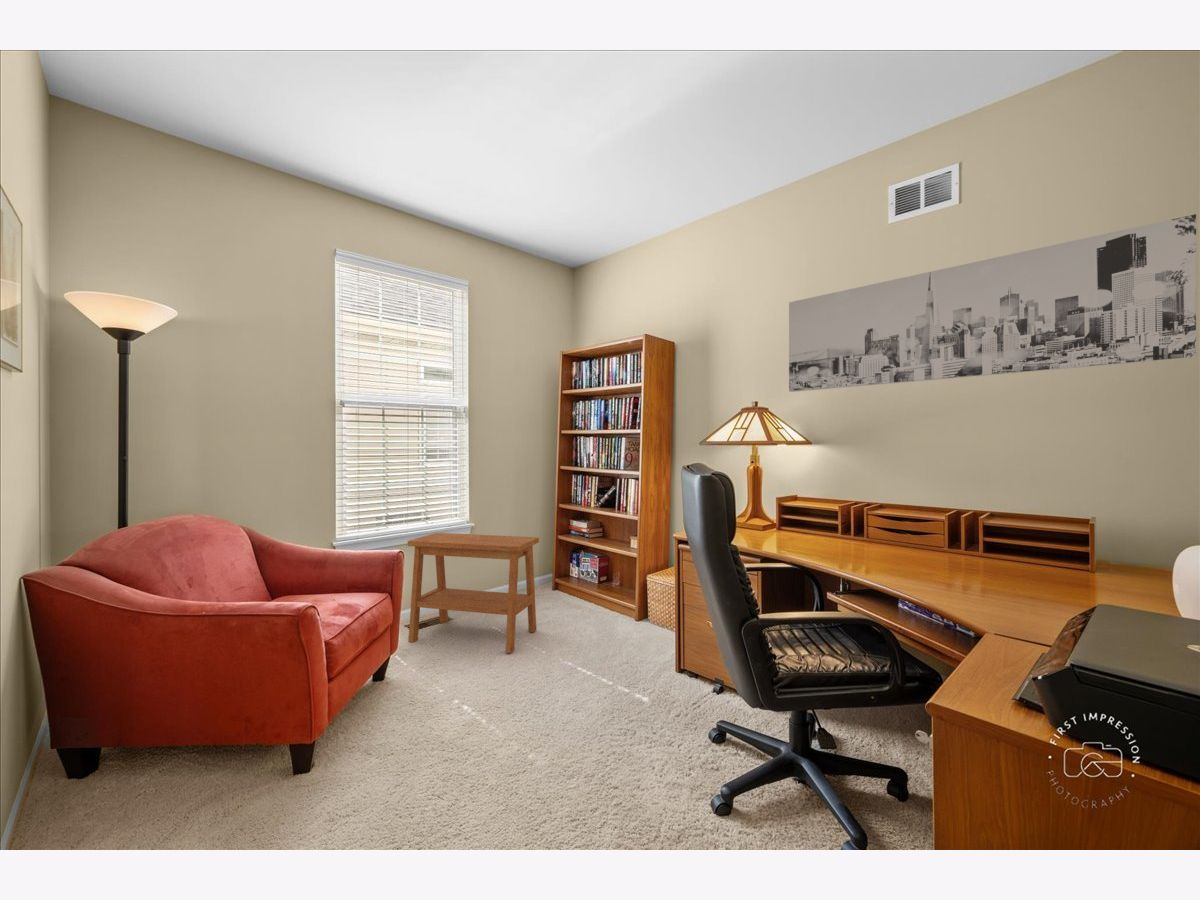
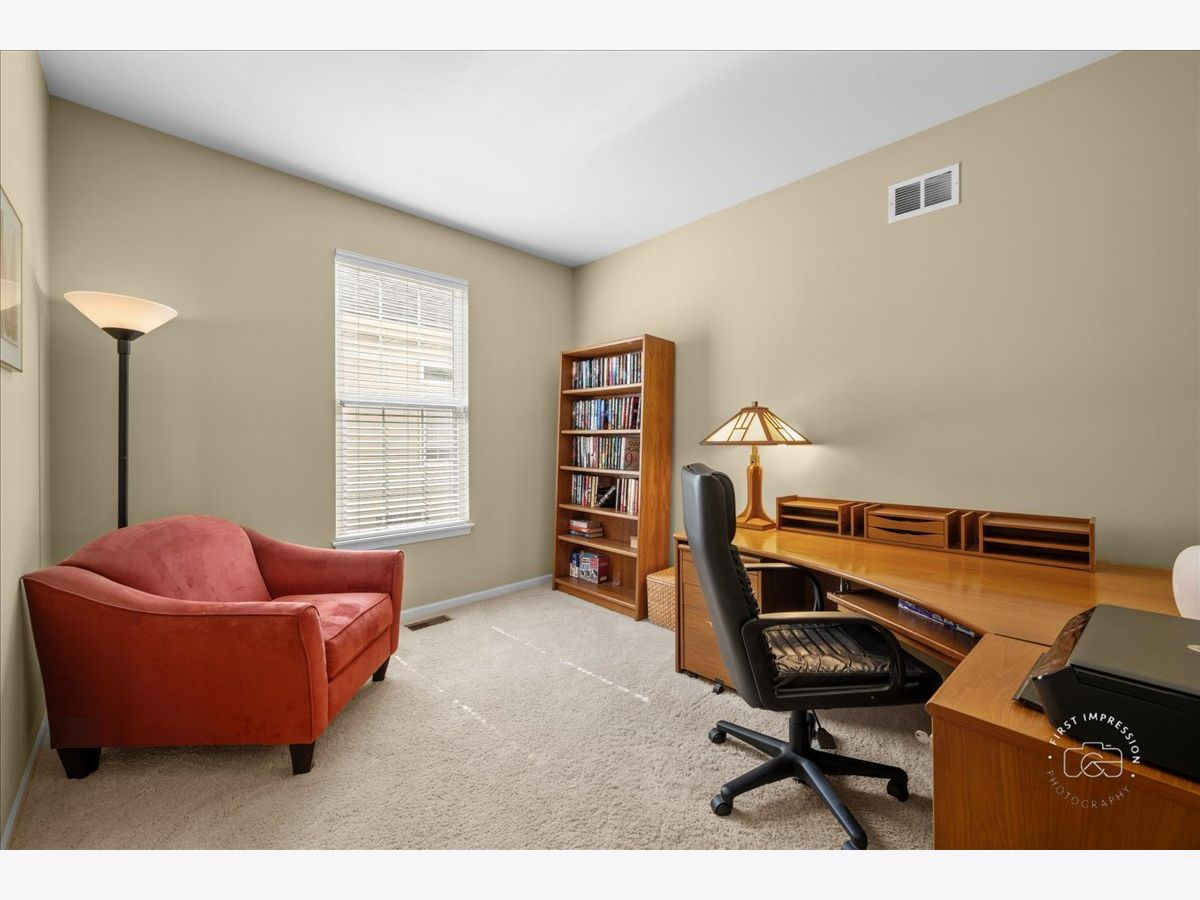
- side table [407,532,540,654]
- wall art [788,213,1197,393]
